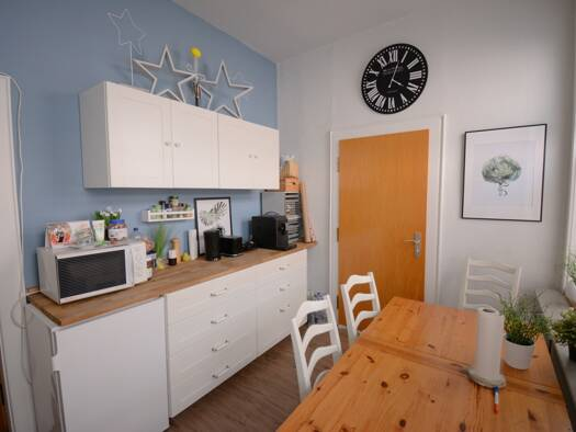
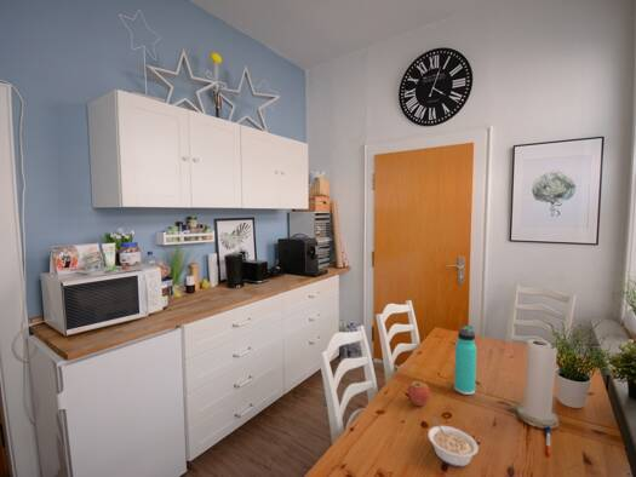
+ thermos bottle [453,324,477,396]
+ fruit [407,378,431,408]
+ legume [428,416,480,467]
